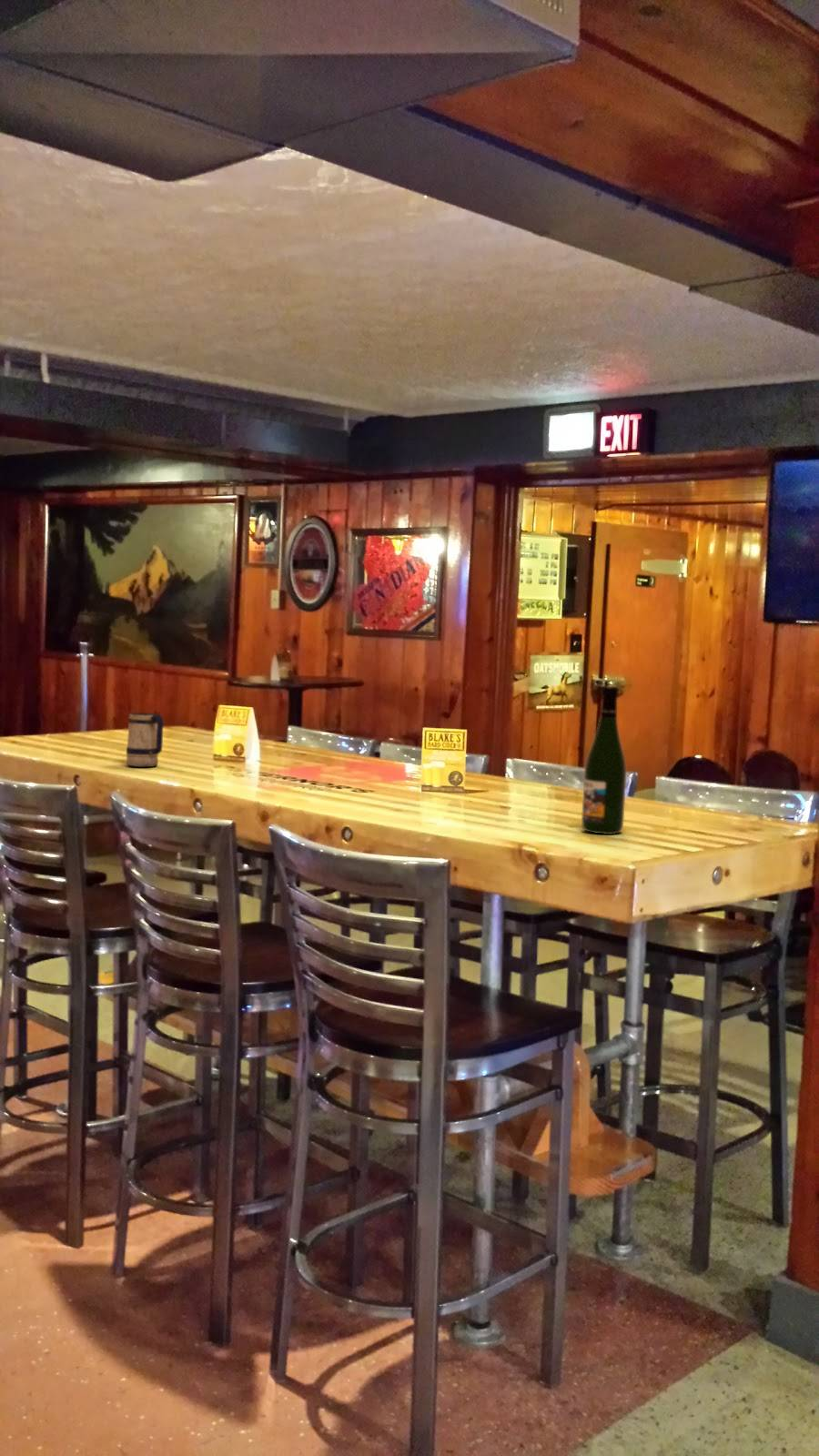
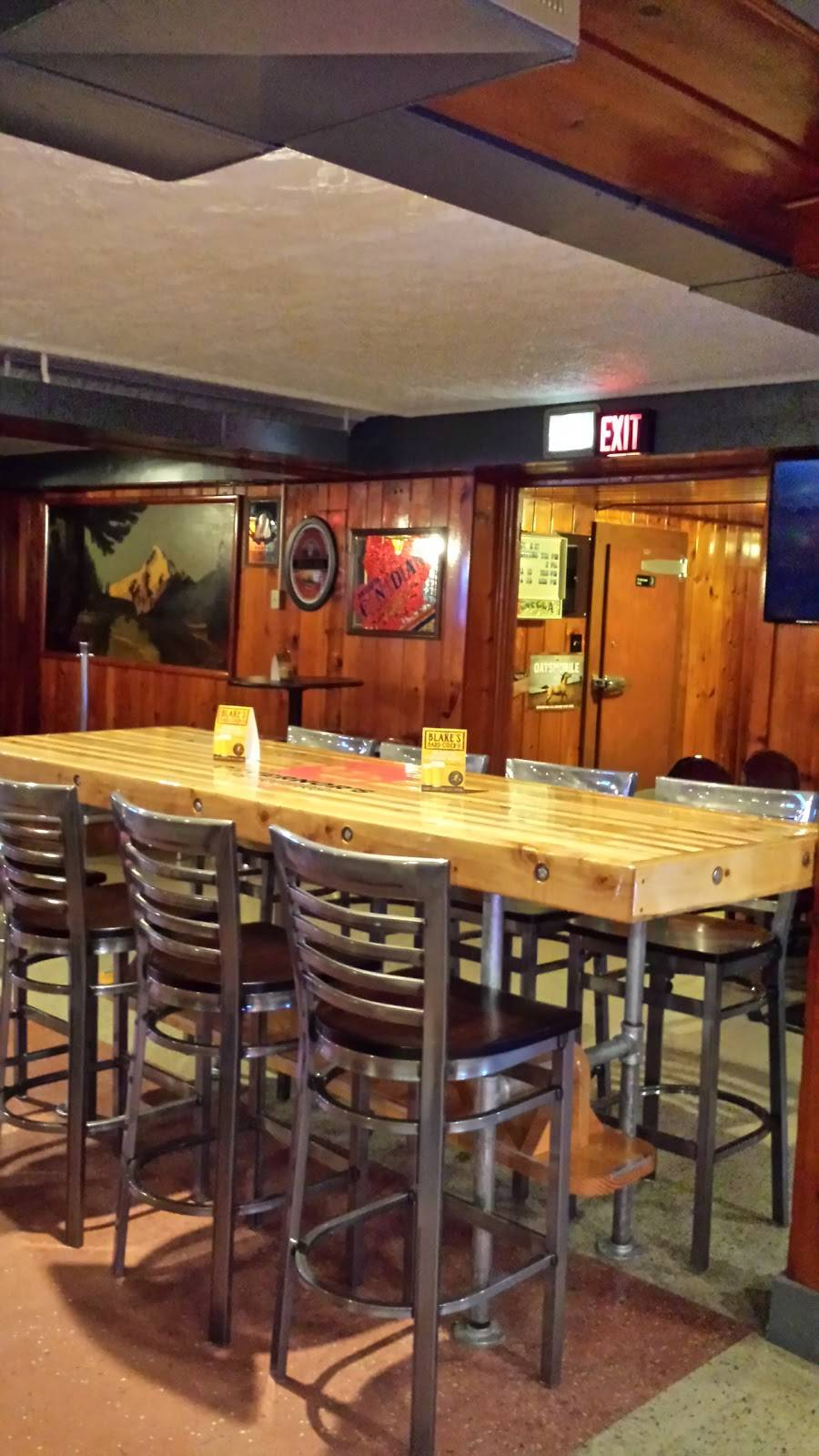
- beer mug [126,712,165,768]
- beer bottle [581,685,627,835]
